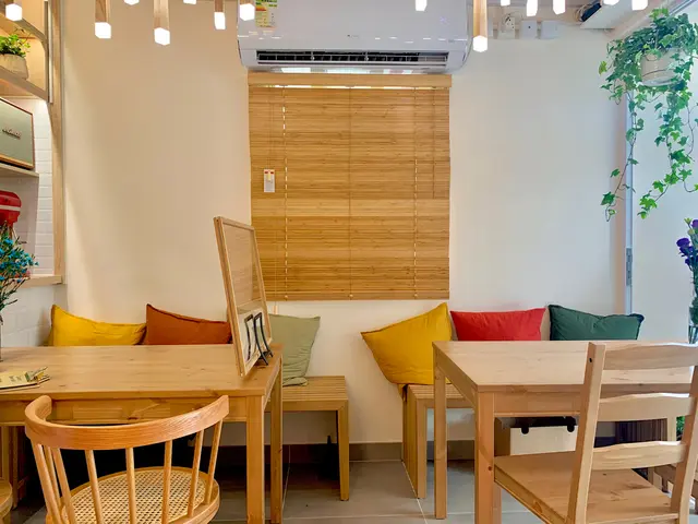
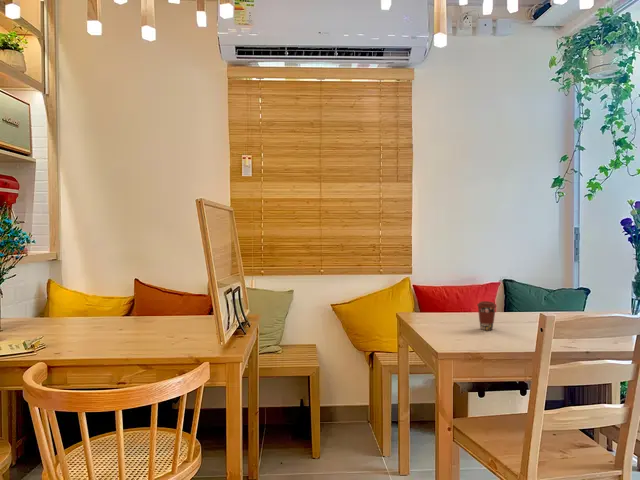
+ coffee cup [476,300,498,331]
